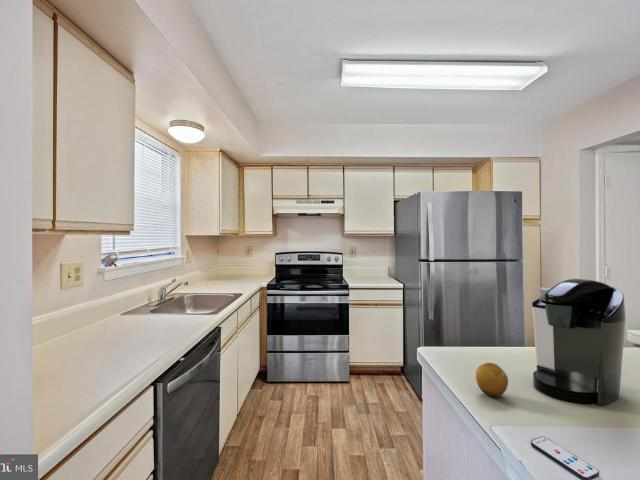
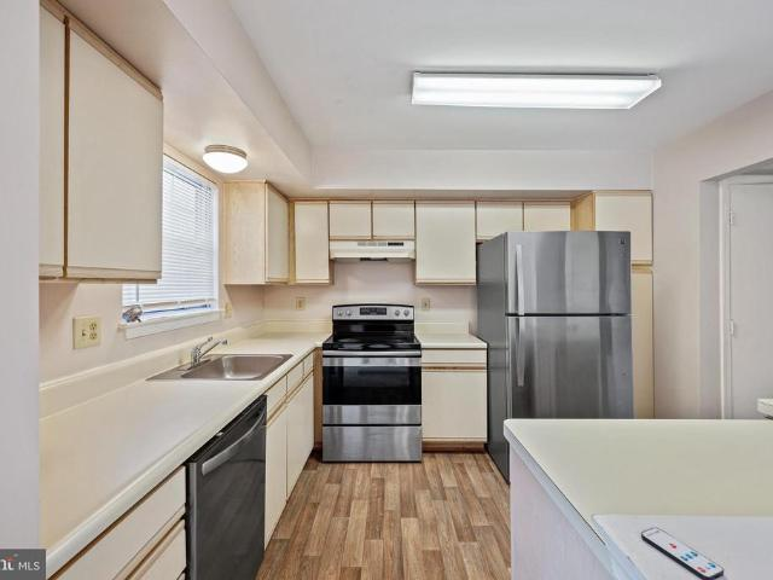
- coffee maker [531,278,627,407]
- fruit [475,362,509,398]
